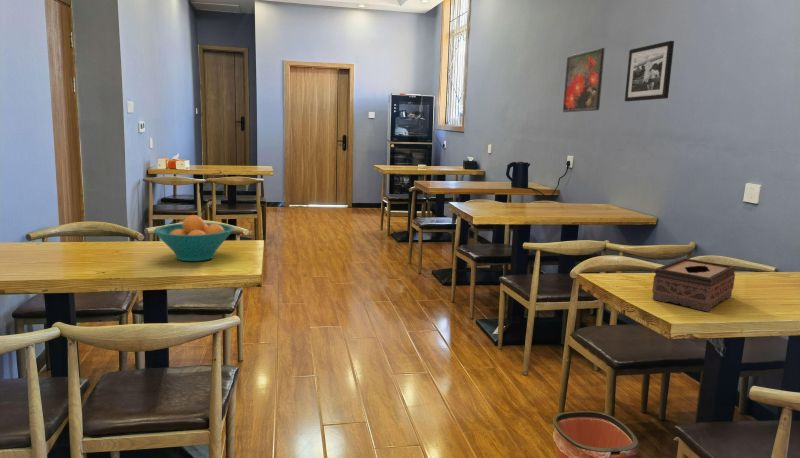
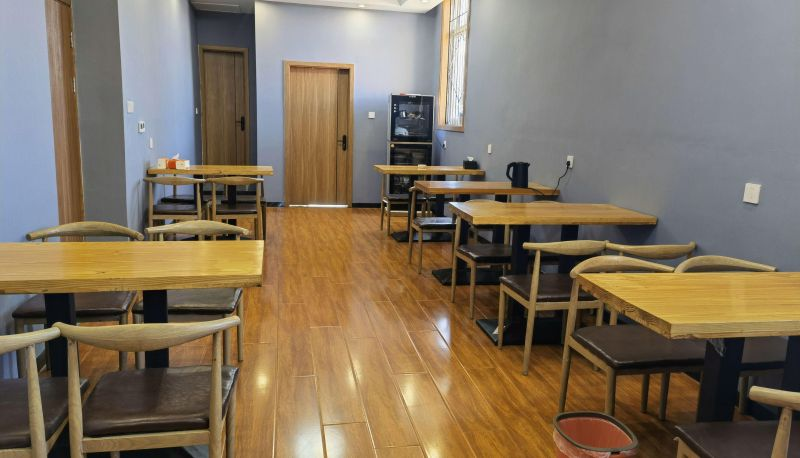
- tissue box [651,257,736,312]
- fruit bowl [153,214,235,262]
- picture frame [624,40,675,102]
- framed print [562,47,606,113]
